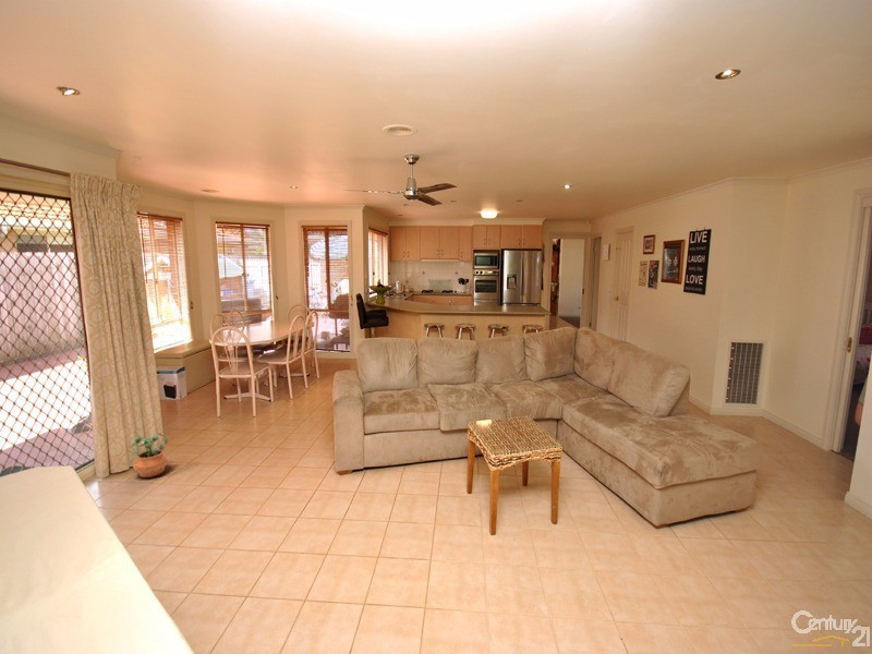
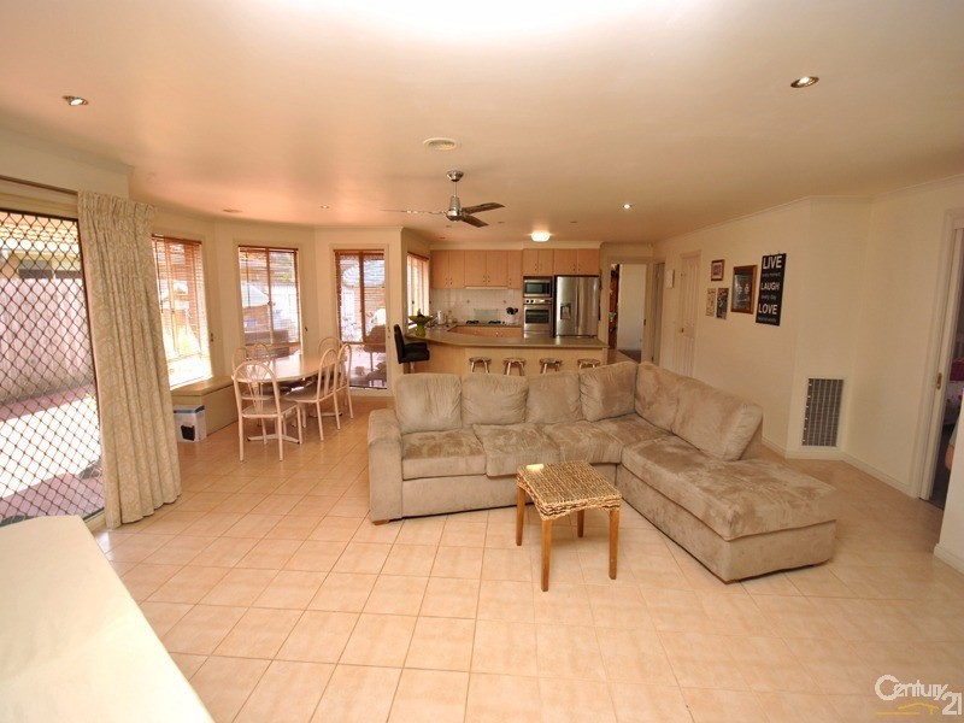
- potted plant [129,432,170,479]
